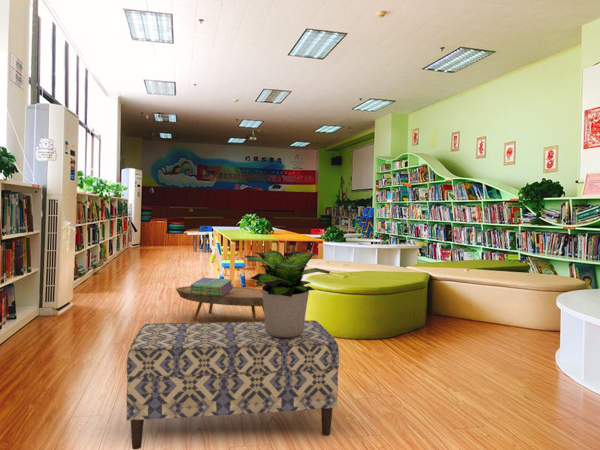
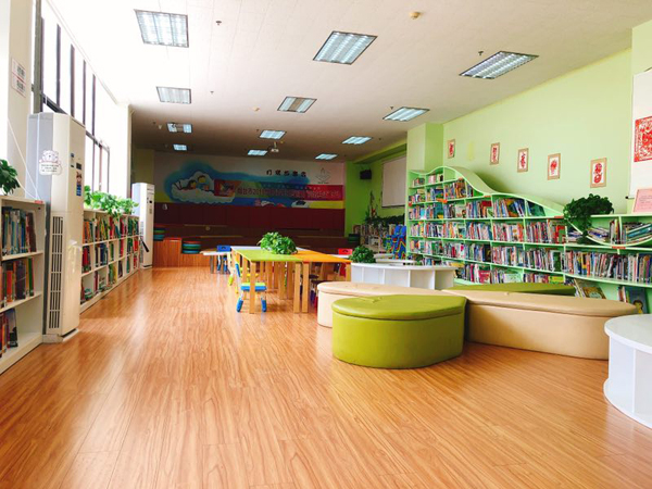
- coffee table [175,285,264,322]
- potted plant [244,249,333,338]
- stack of books [189,277,234,297]
- bench [125,320,340,450]
